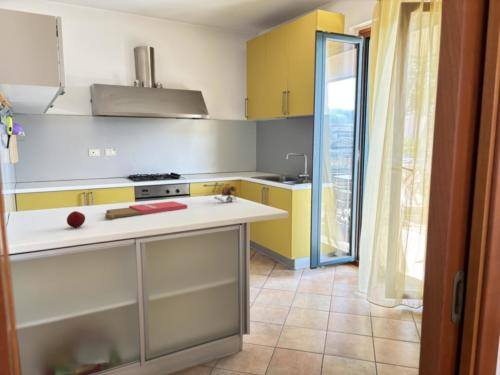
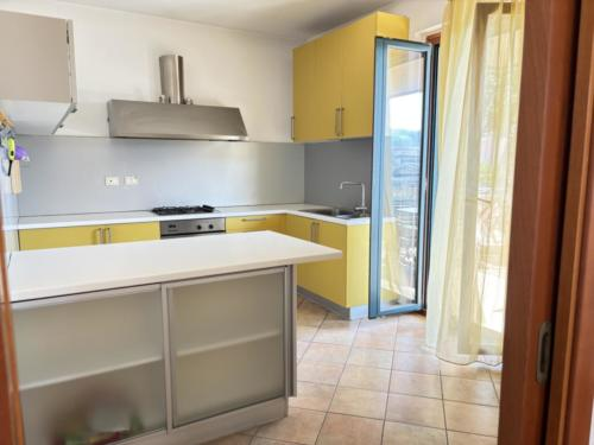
- cutting board [104,201,188,220]
- teapot [211,181,239,203]
- apple [66,210,86,229]
